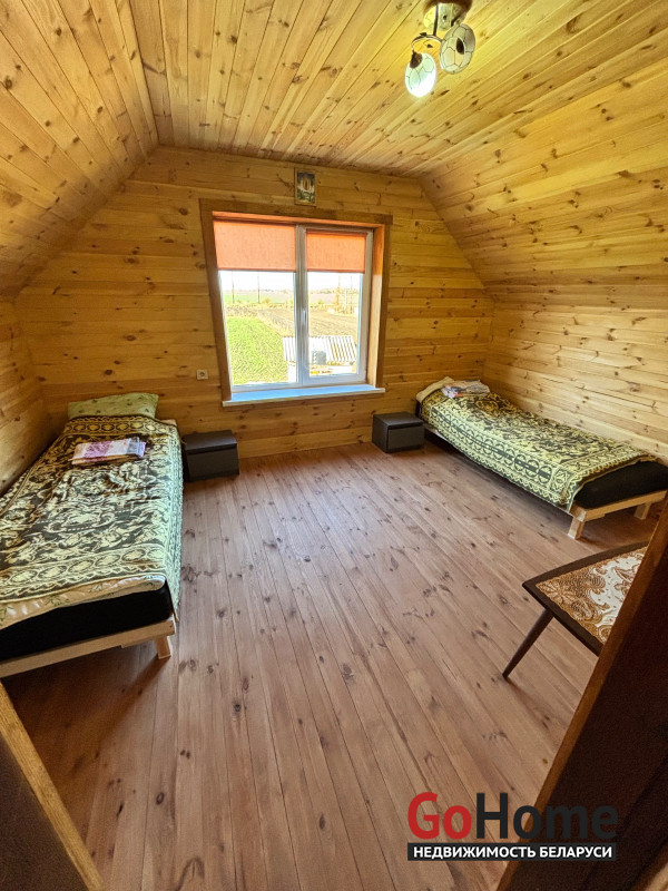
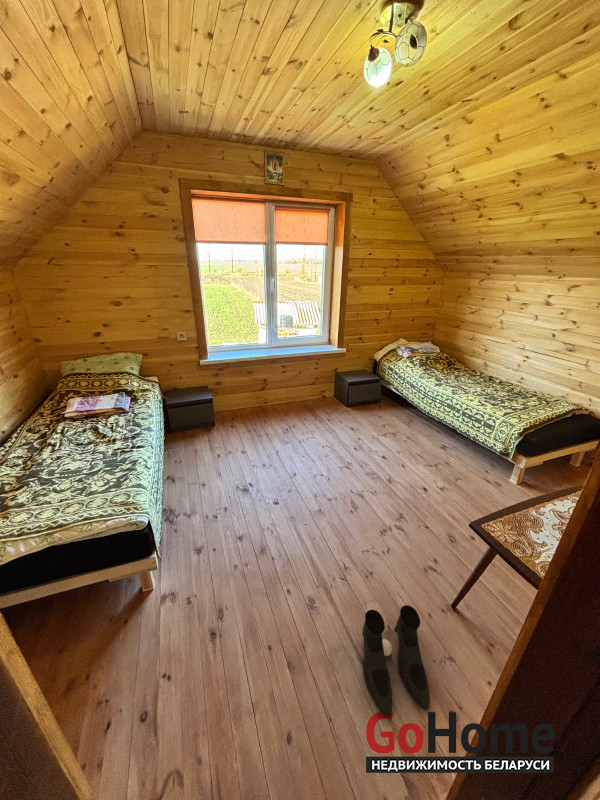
+ boots [361,604,430,718]
